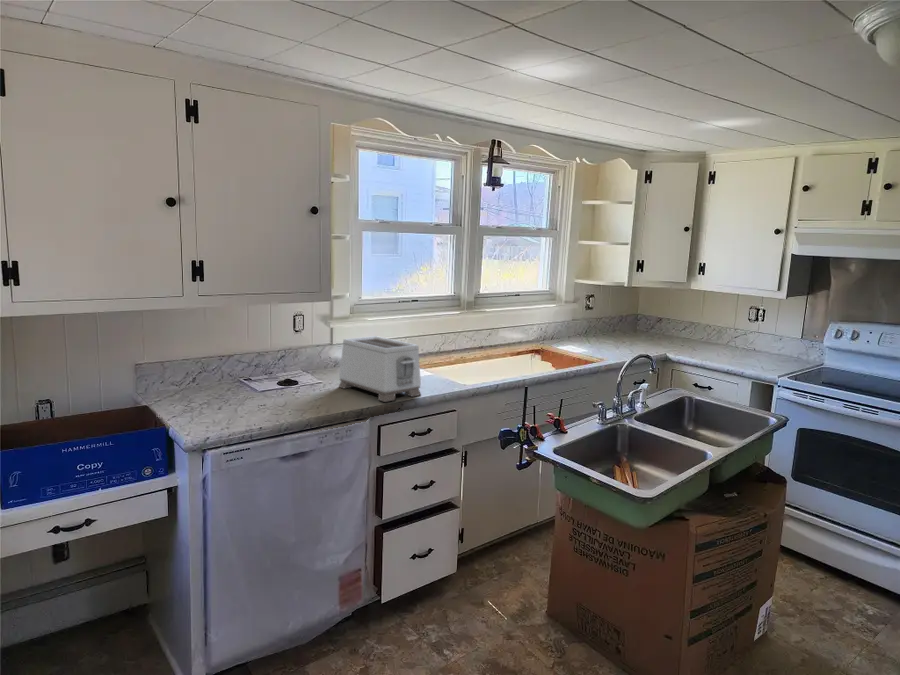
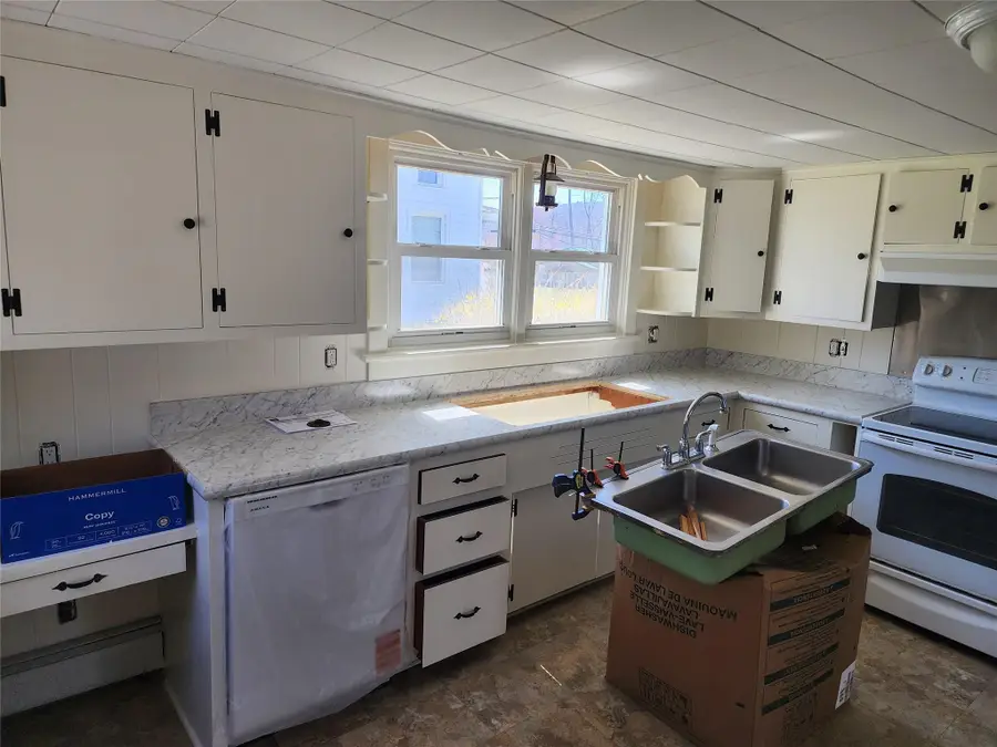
- toaster [337,335,422,403]
